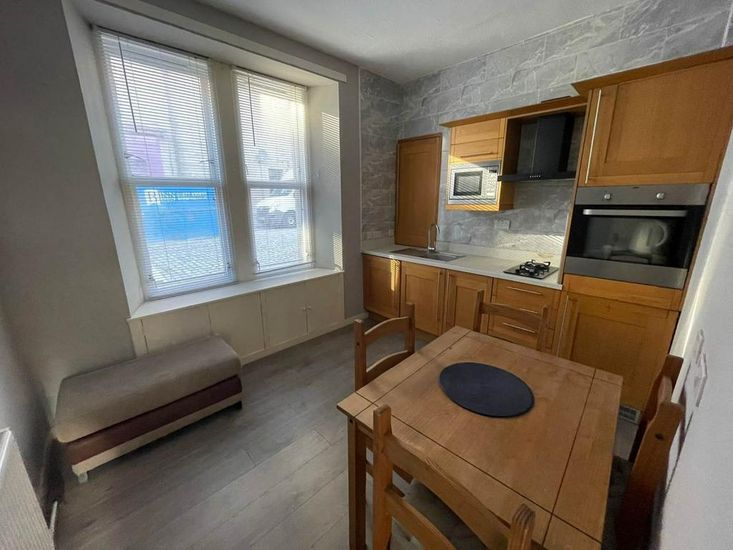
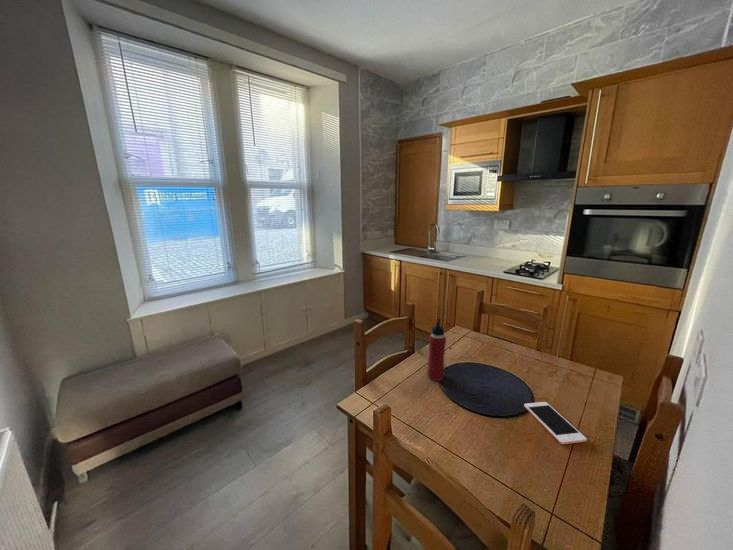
+ cell phone [523,401,588,445]
+ water bottle [426,317,447,382]
